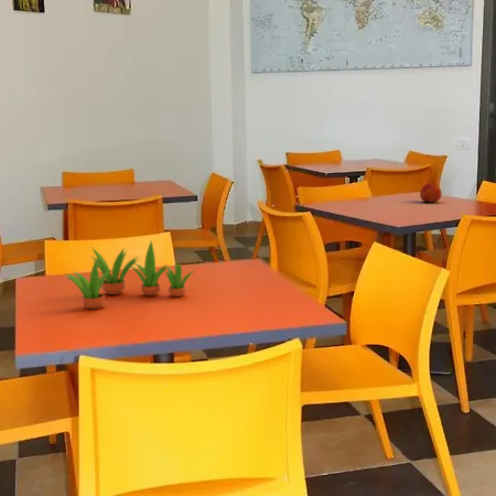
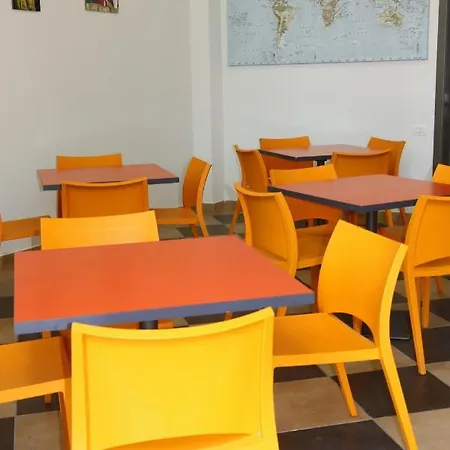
- succulent plant [63,240,196,310]
- fruit [419,182,442,204]
